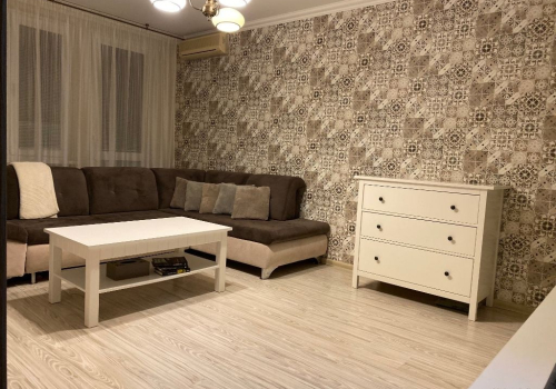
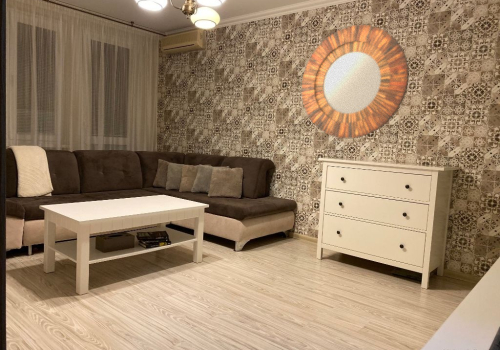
+ home mirror [301,24,410,139]
